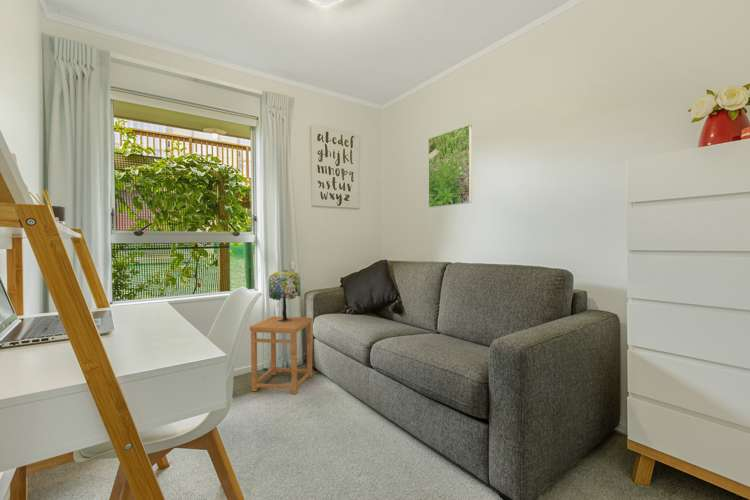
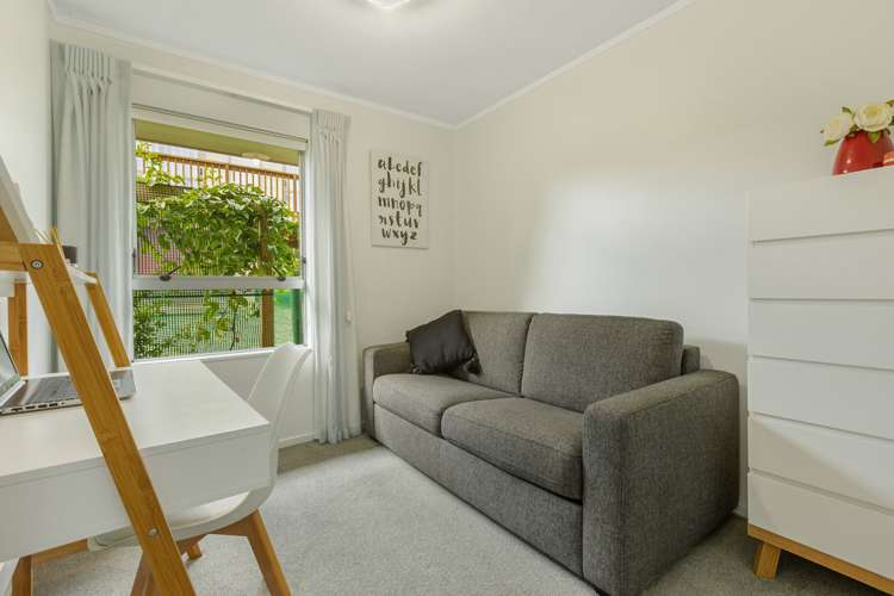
- table lamp [267,269,302,322]
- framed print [427,124,473,209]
- side table [249,316,314,395]
